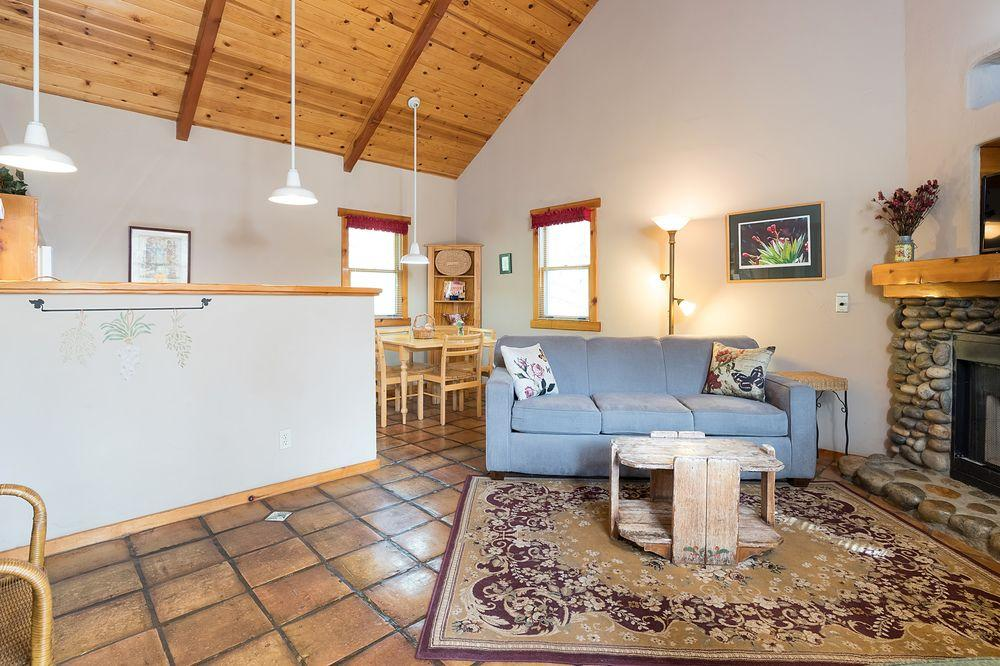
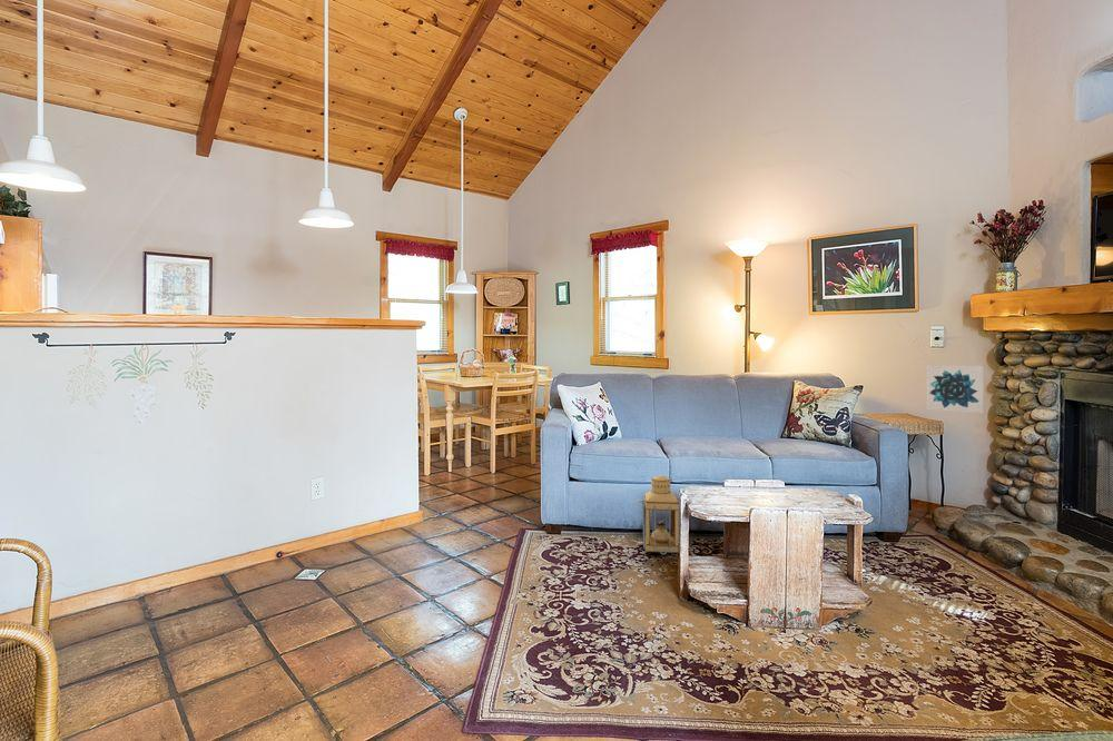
+ lantern [637,474,680,555]
+ wall art [926,365,986,414]
